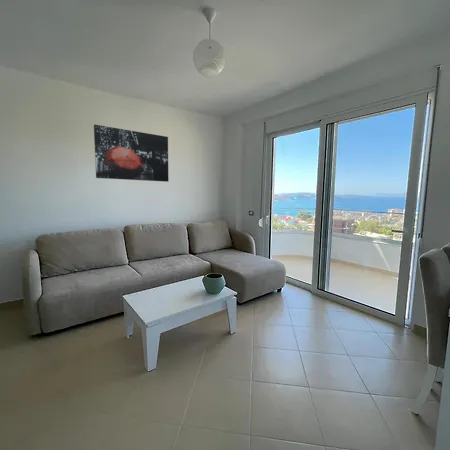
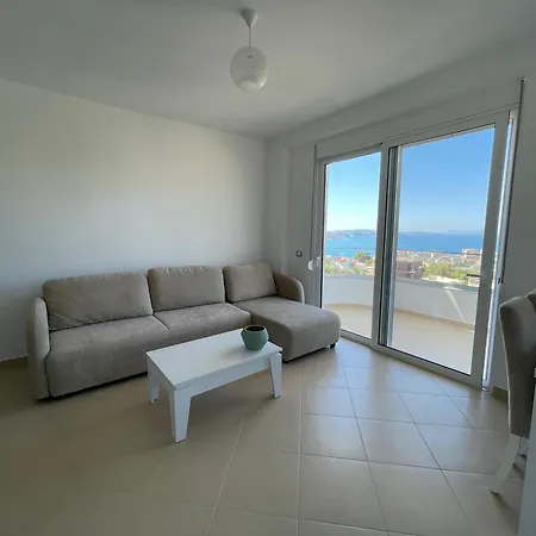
- wall art [93,123,170,183]
